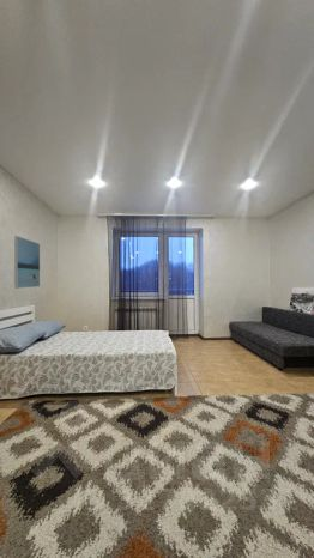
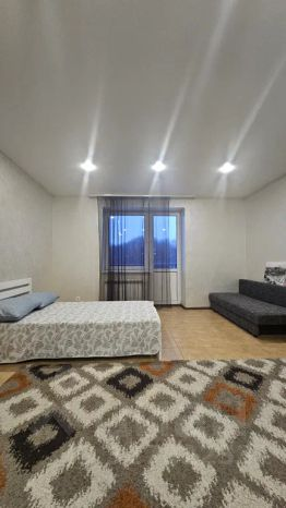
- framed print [13,235,41,290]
